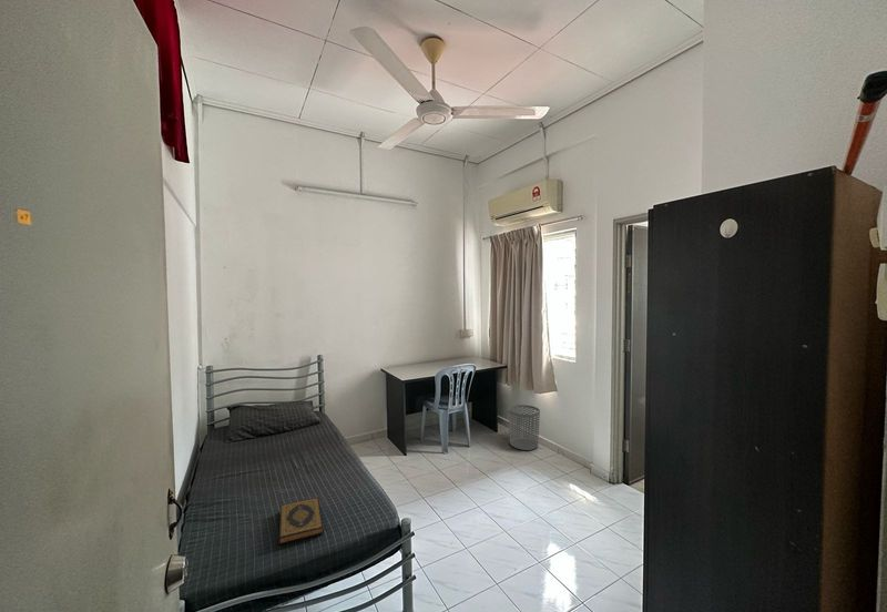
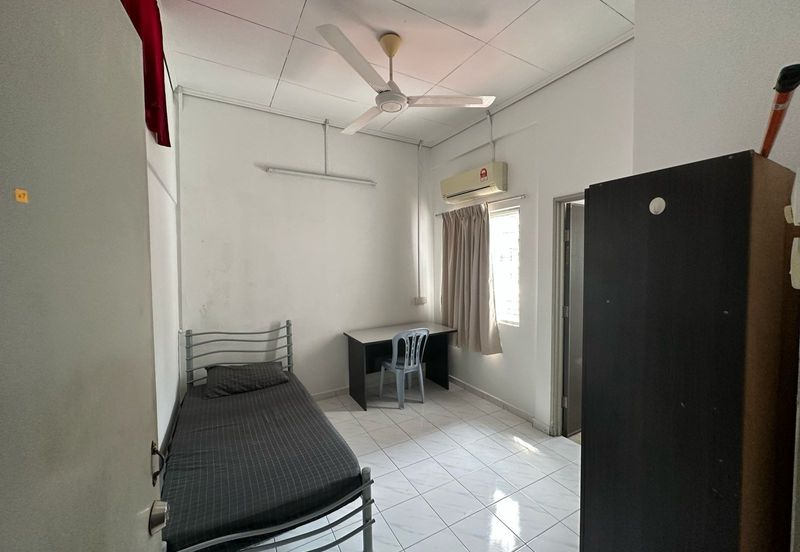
- hardback book [278,497,325,547]
- waste bin [508,404,541,451]
